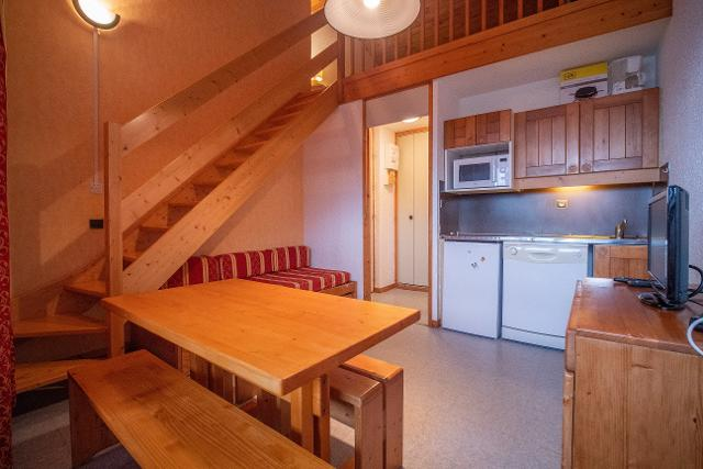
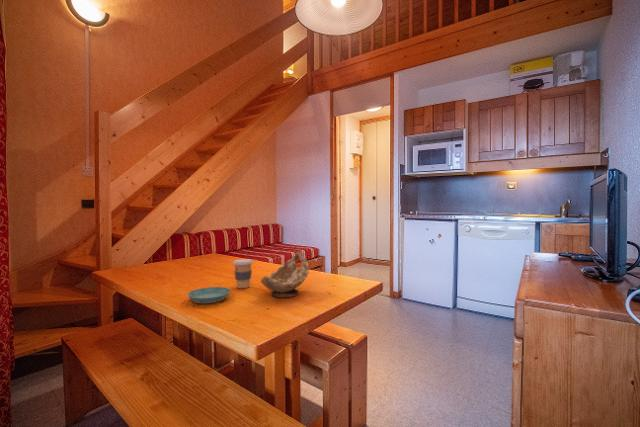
+ coffee cup [232,258,254,289]
+ decorative bowl [260,250,310,299]
+ saucer [186,286,231,304]
